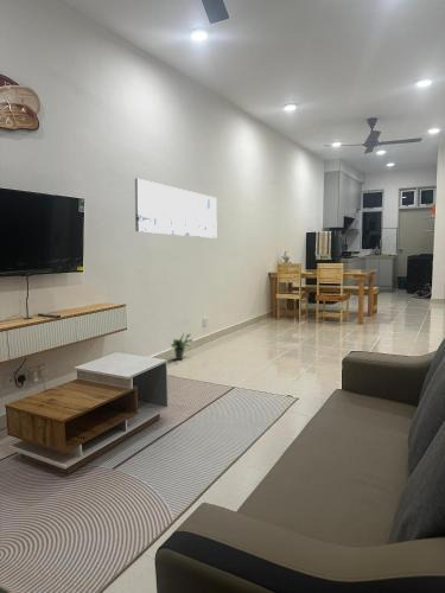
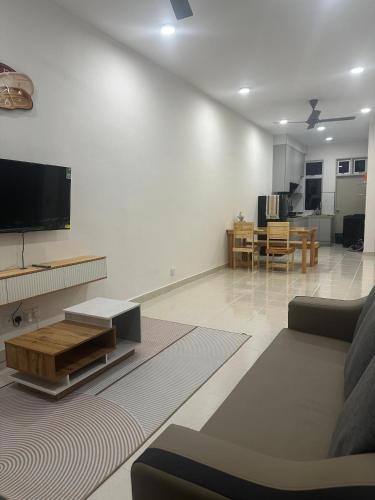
- potted plant [170,333,195,361]
- wall art [134,178,218,240]
